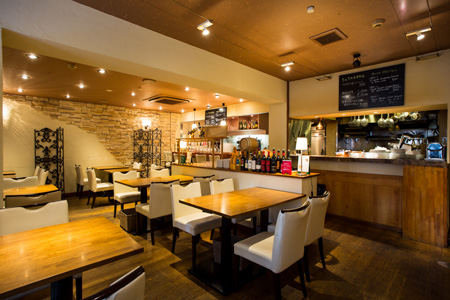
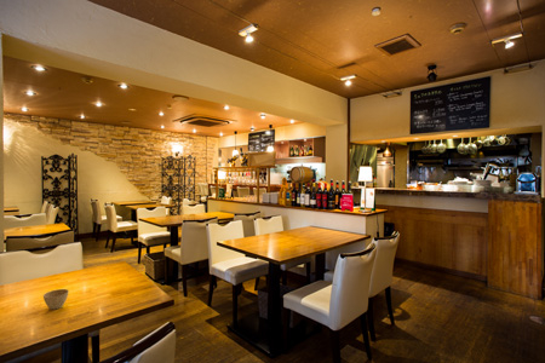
+ flower pot [42,288,70,311]
